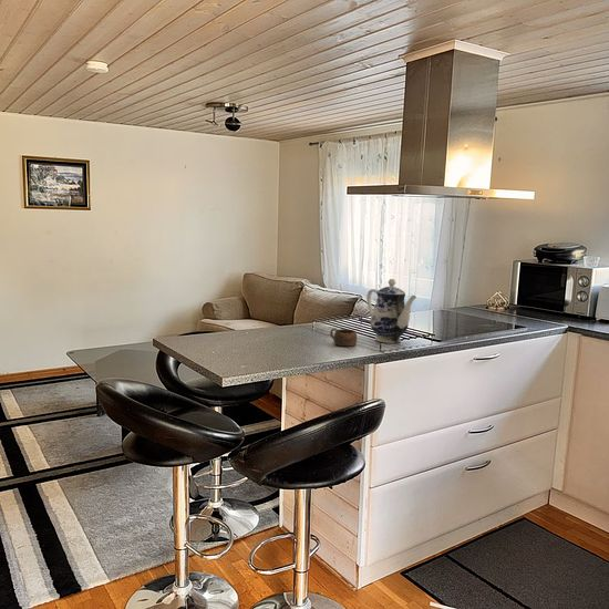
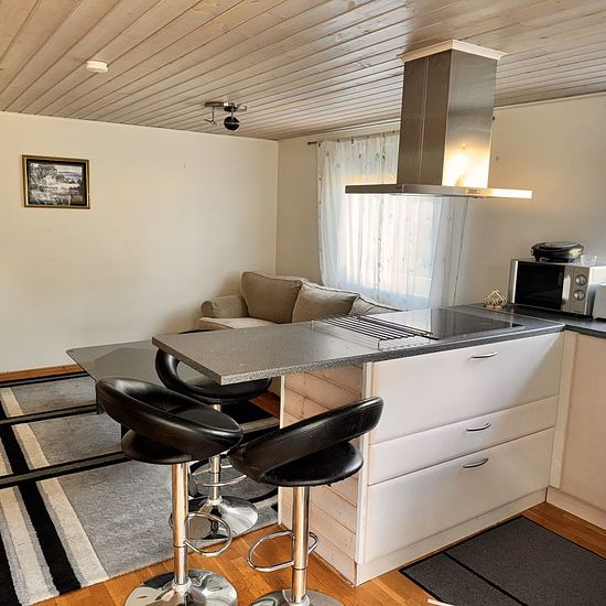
- teapot [365,278,417,344]
- cup [329,327,358,348]
